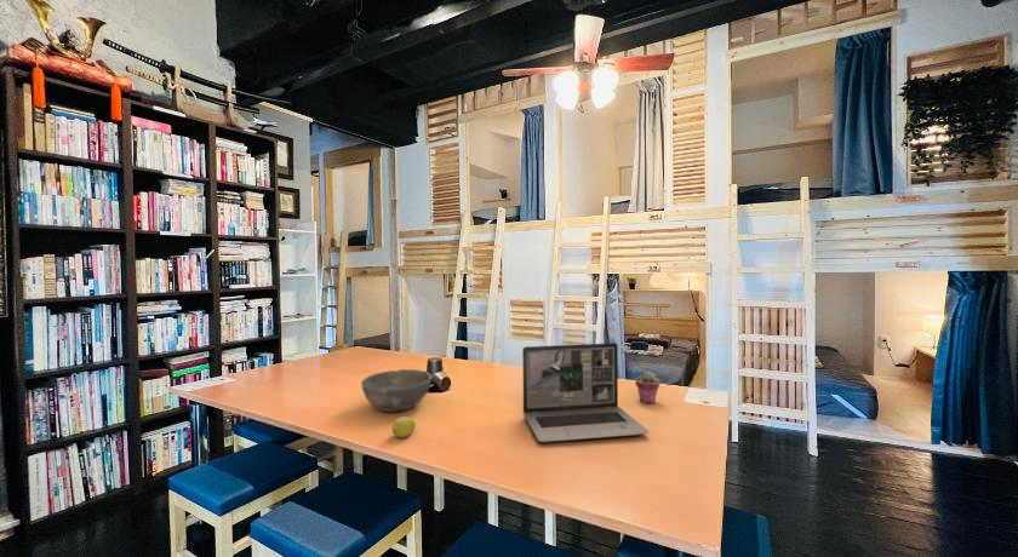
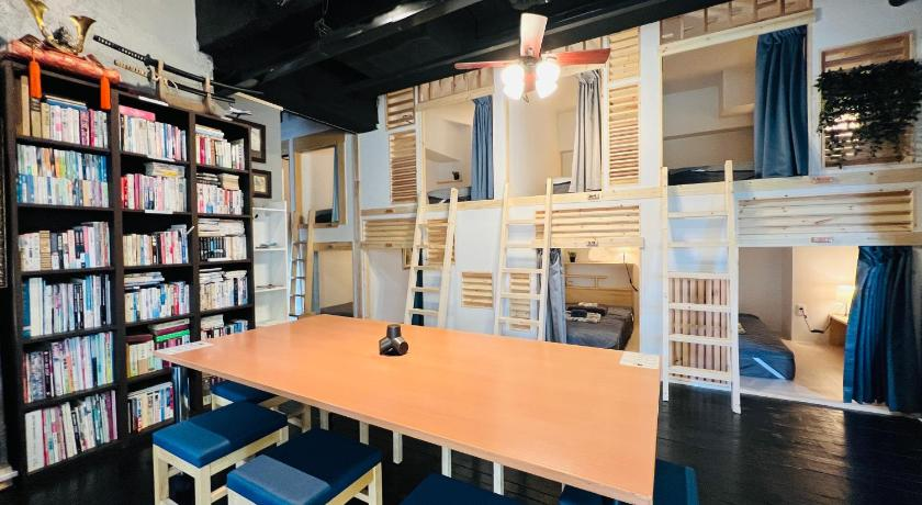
- laptop [521,341,650,443]
- bowl [360,368,431,413]
- potted succulent [634,371,660,404]
- fruit [390,415,417,438]
